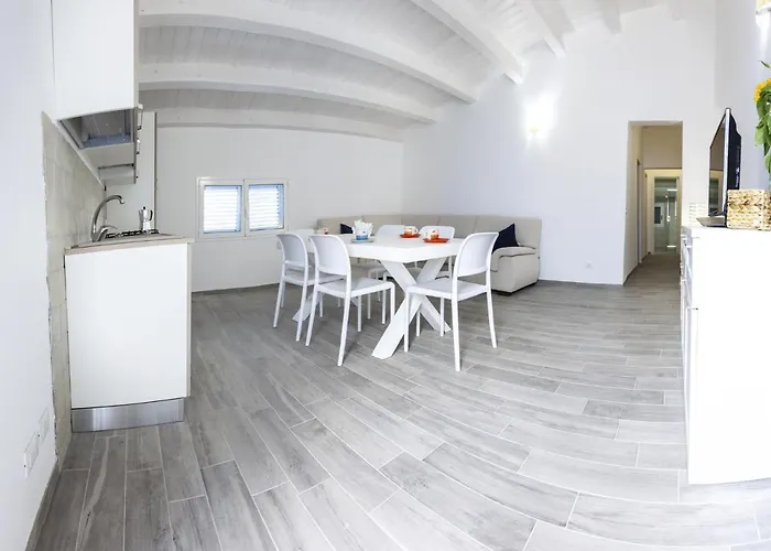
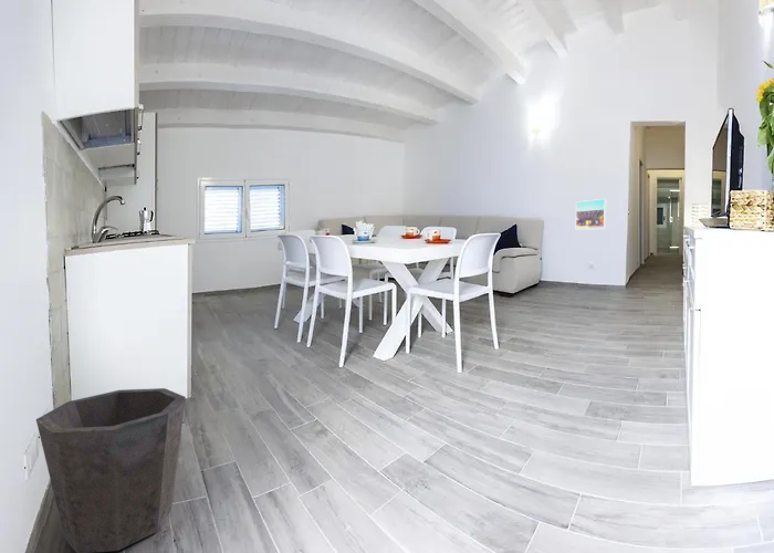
+ waste bin [35,387,187,553]
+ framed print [575,198,607,231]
